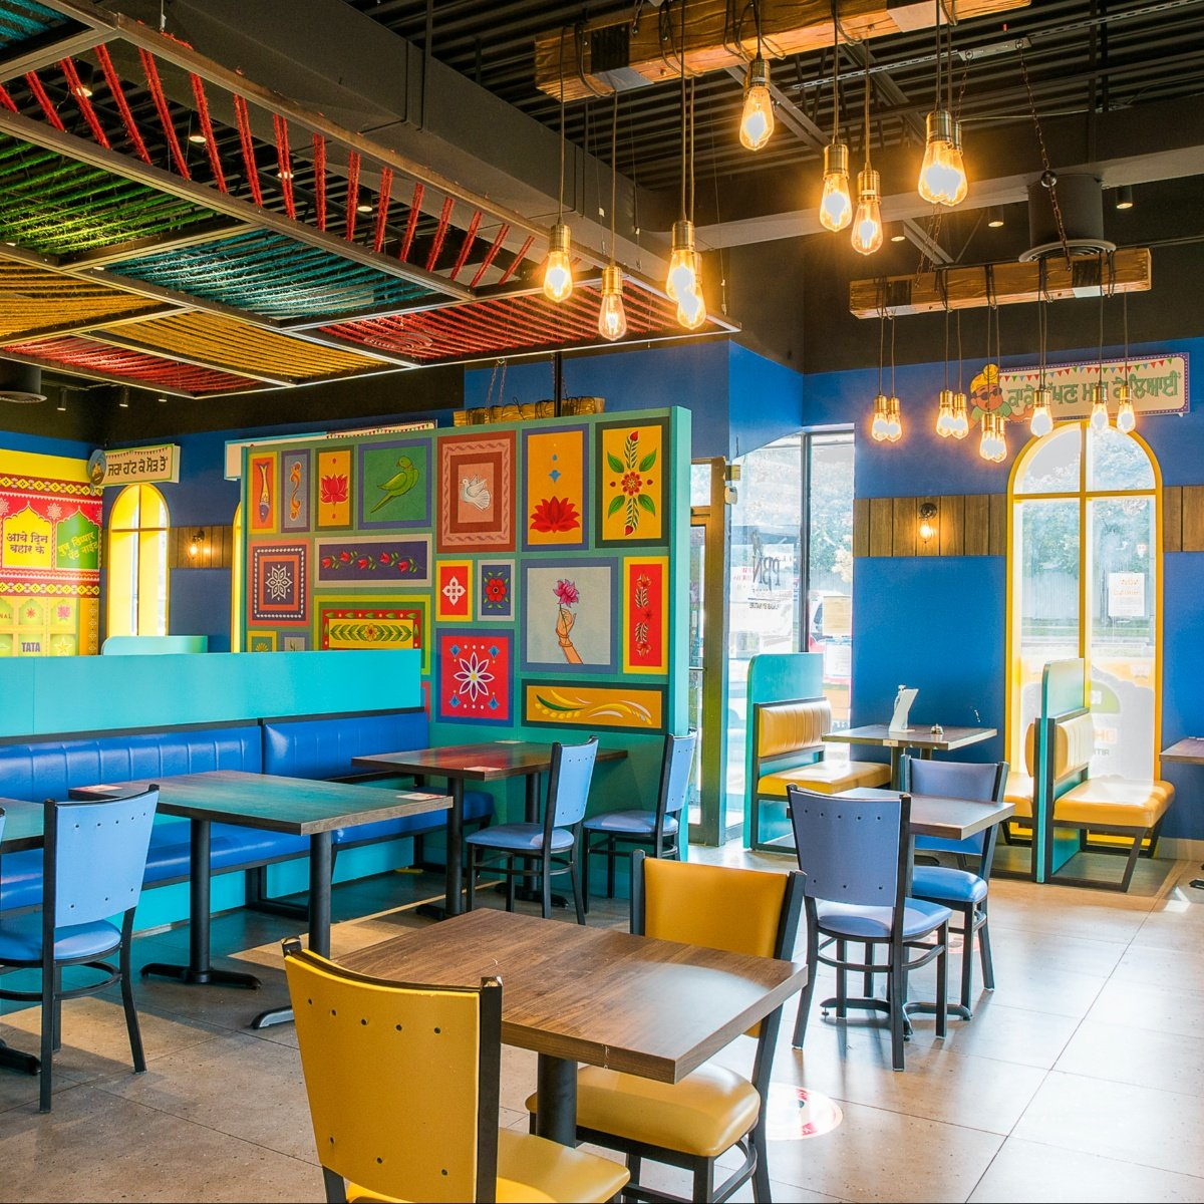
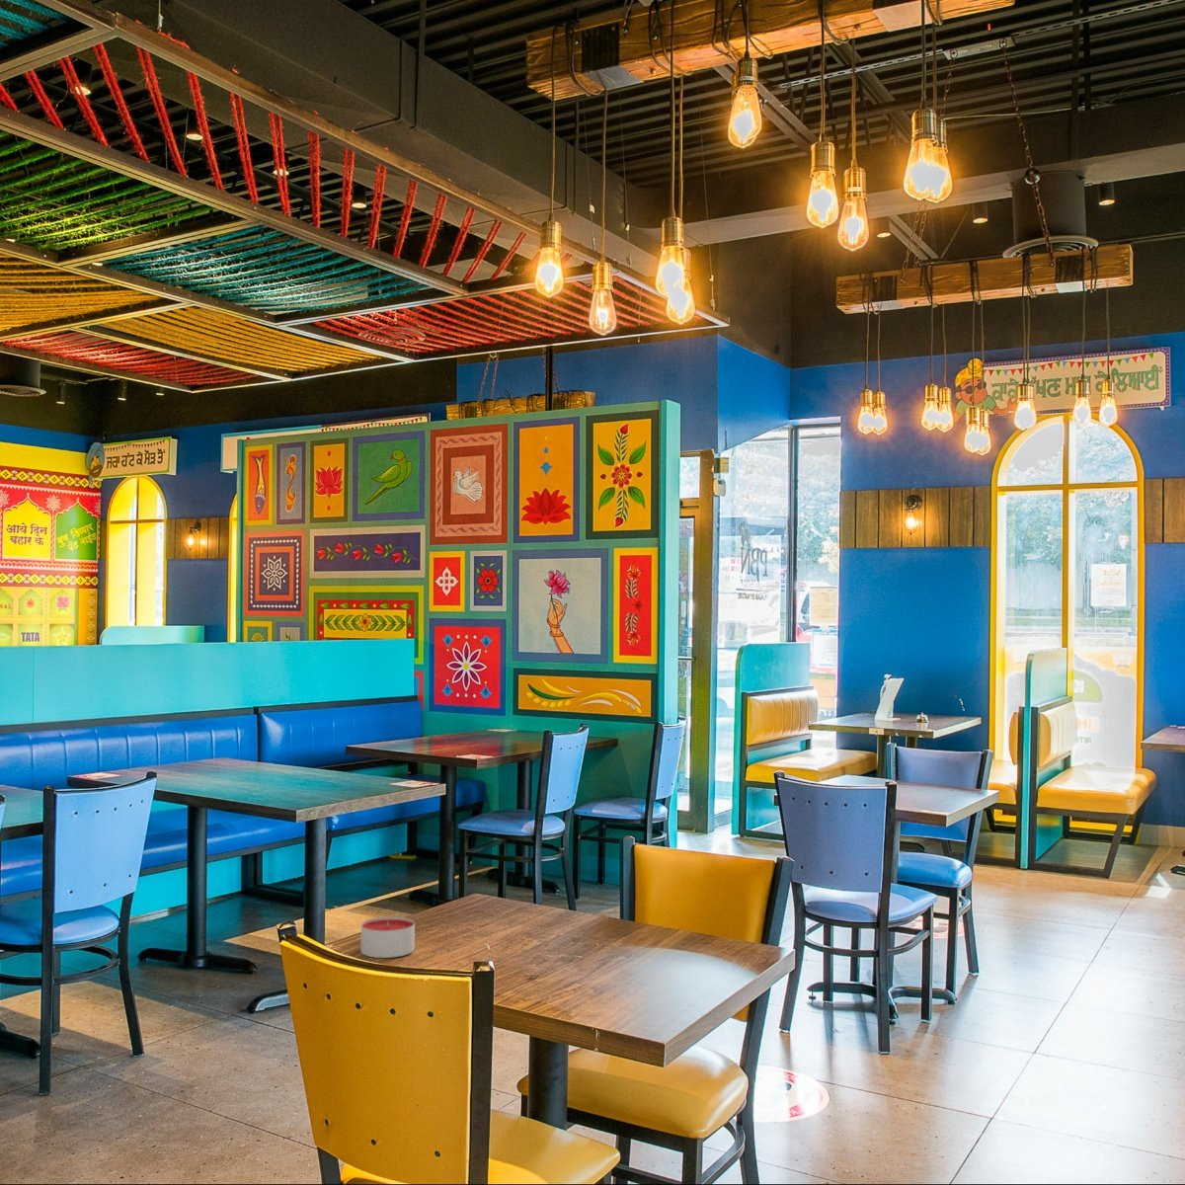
+ candle [359,916,416,959]
